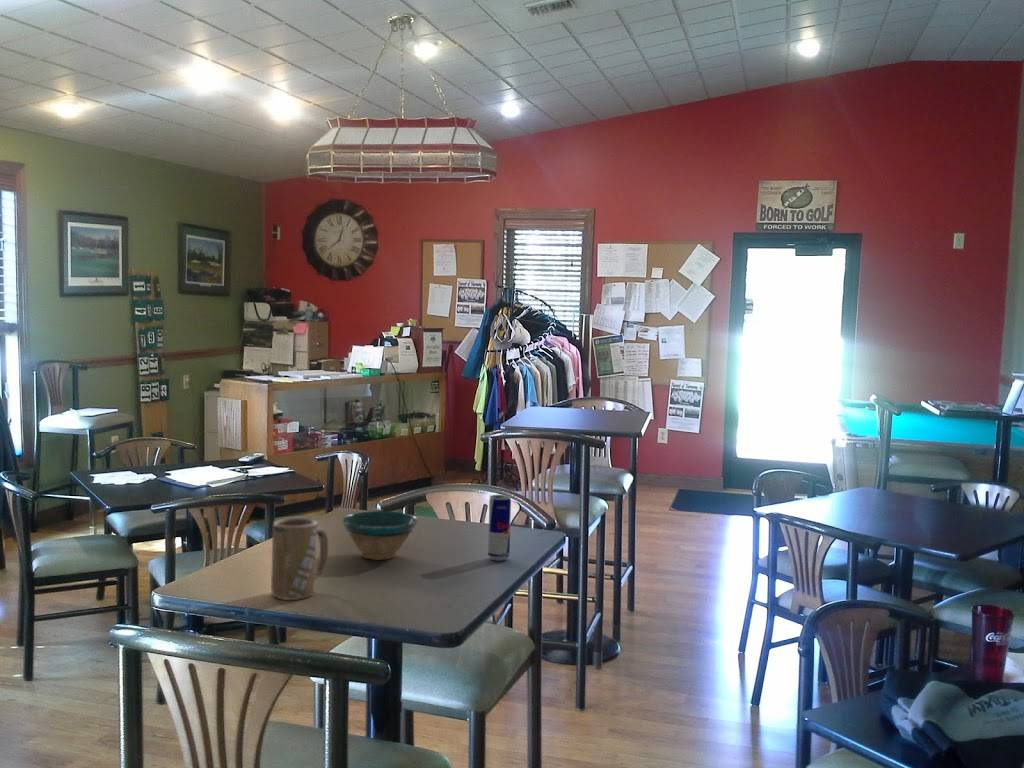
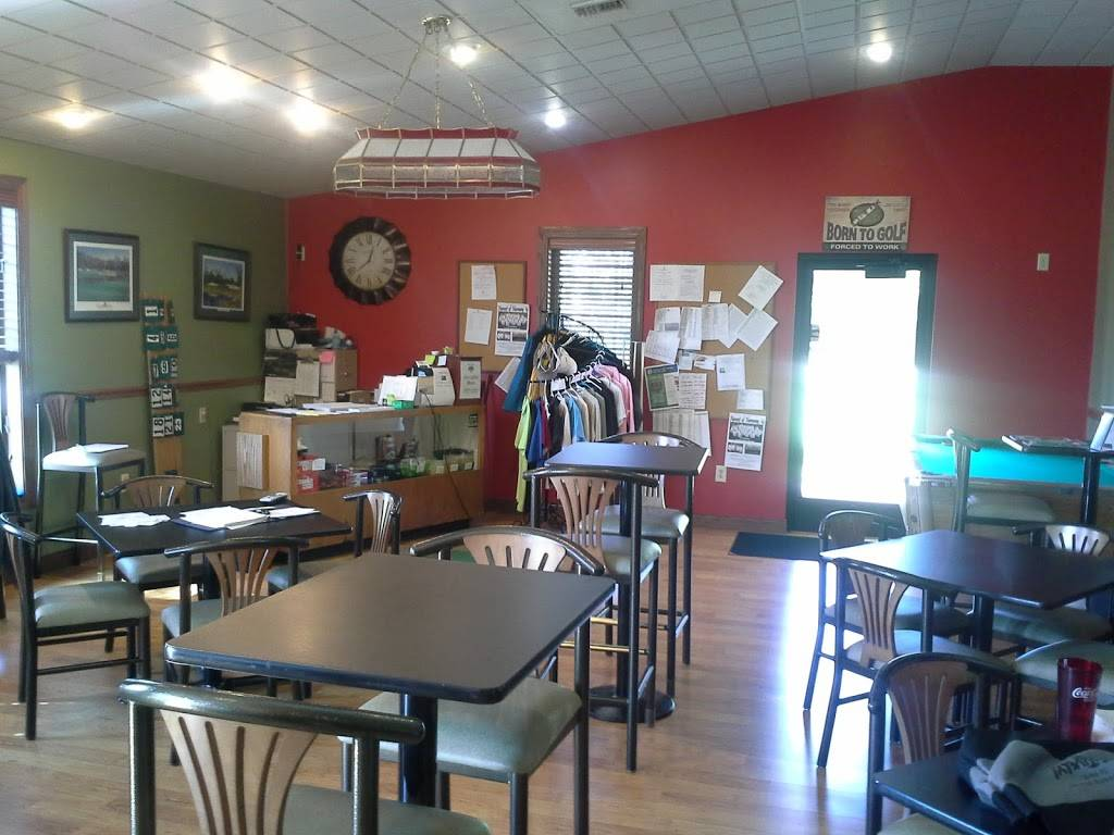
- bowl [341,510,419,561]
- beverage can [487,494,512,562]
- mug [270,517,329,601]
